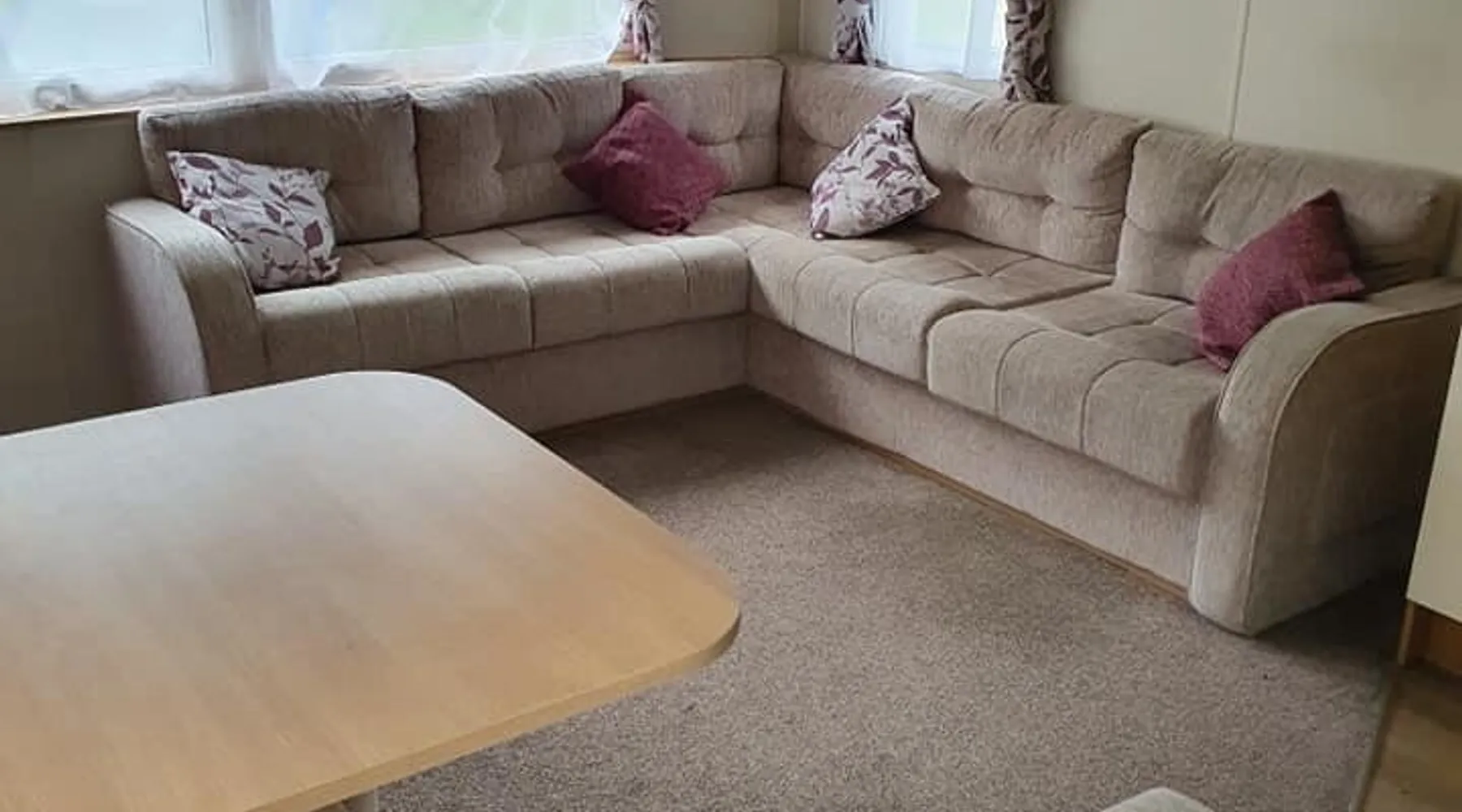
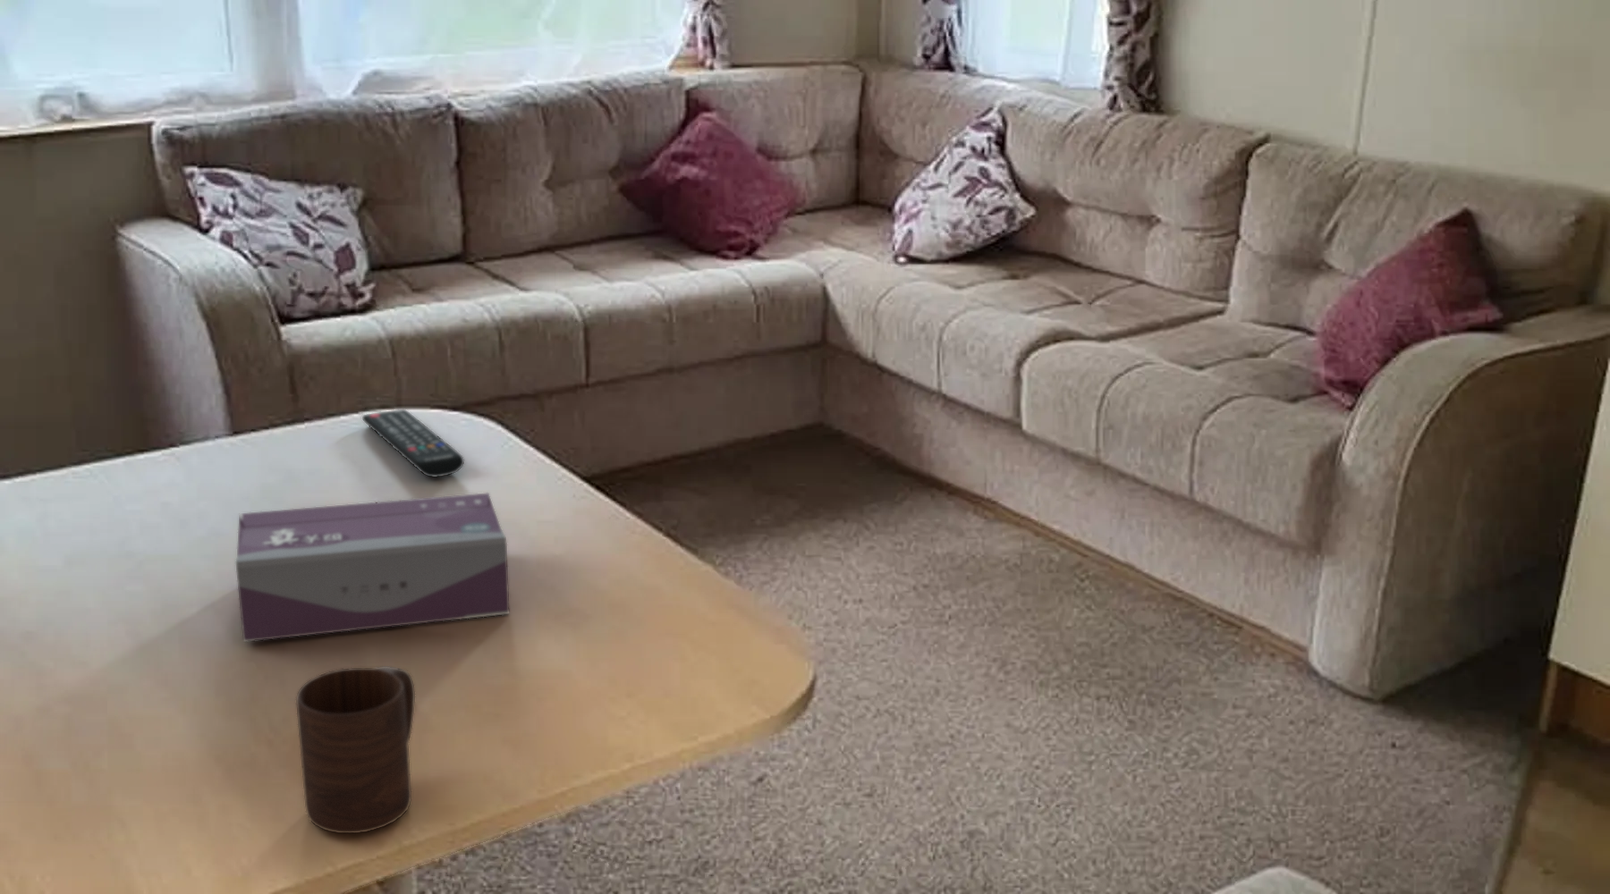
+ tissue box [236,492,511,643]
+ cup [295,665,416,835]
+ remote control [361,408,465,478]
